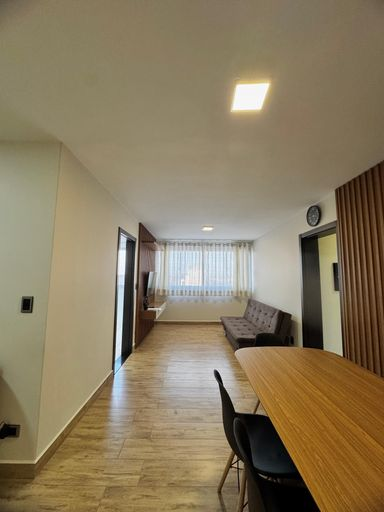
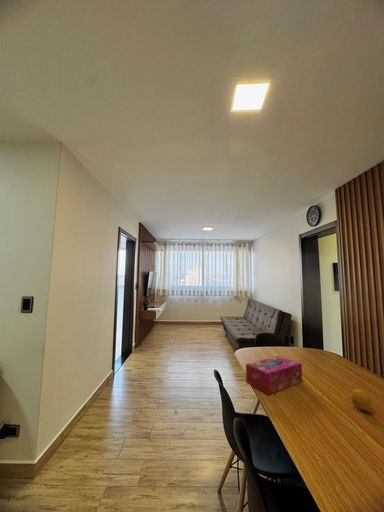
+ fruit [349,388,373,411]
+ tissue box [245,355,303,395]
